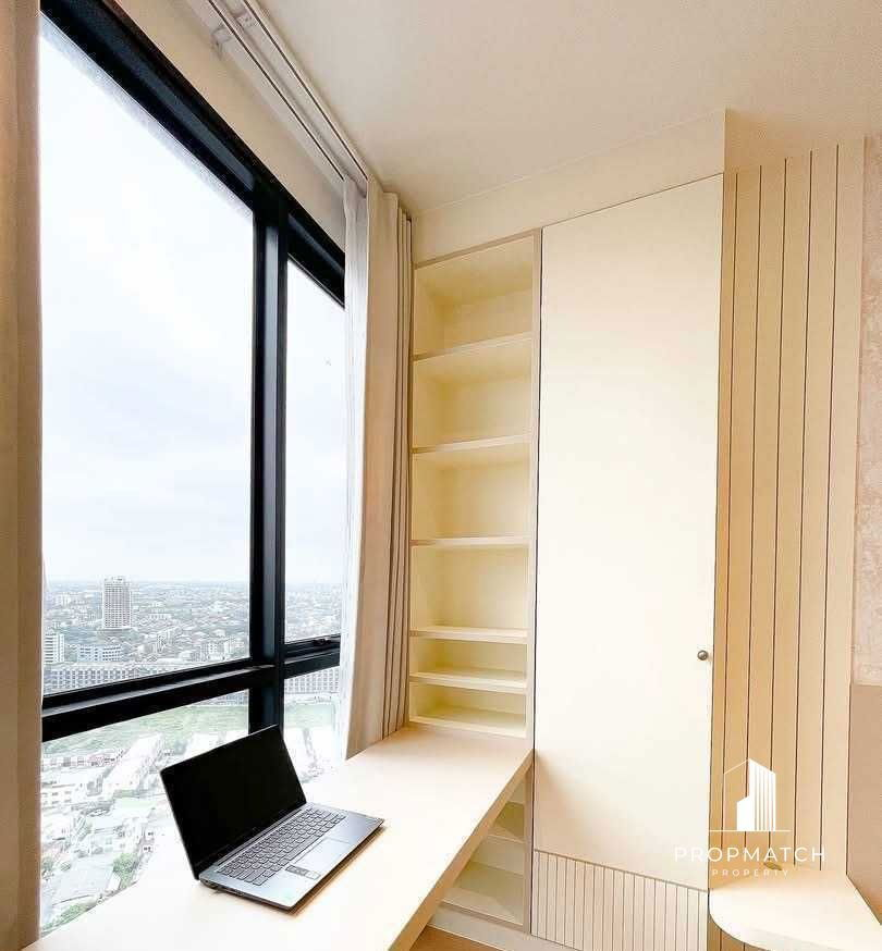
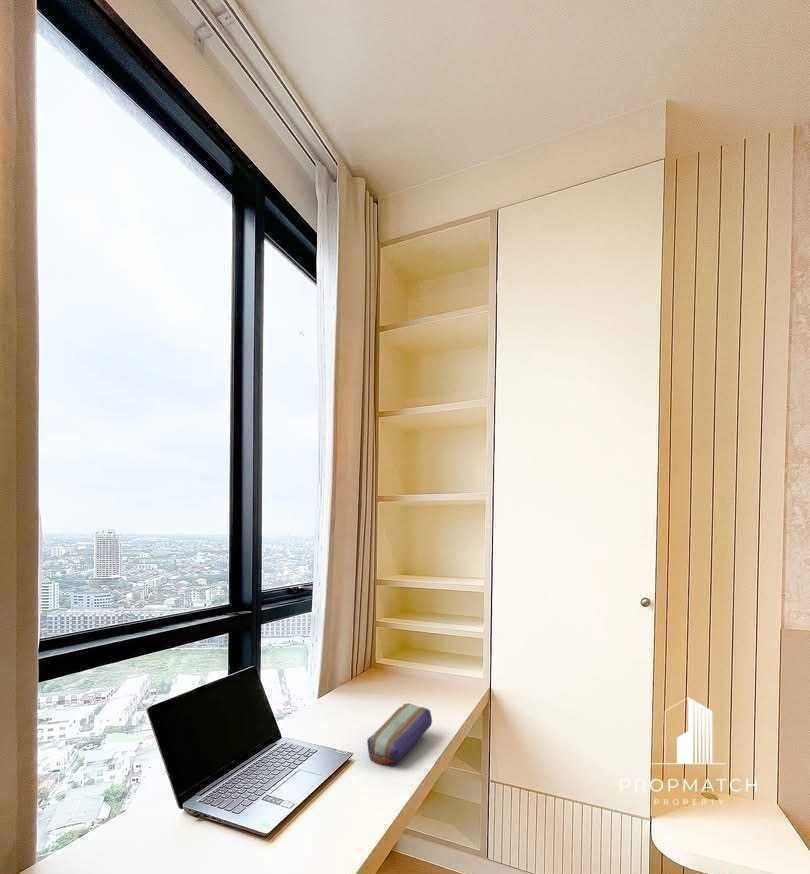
+ pencil case [366,702,433,767]
